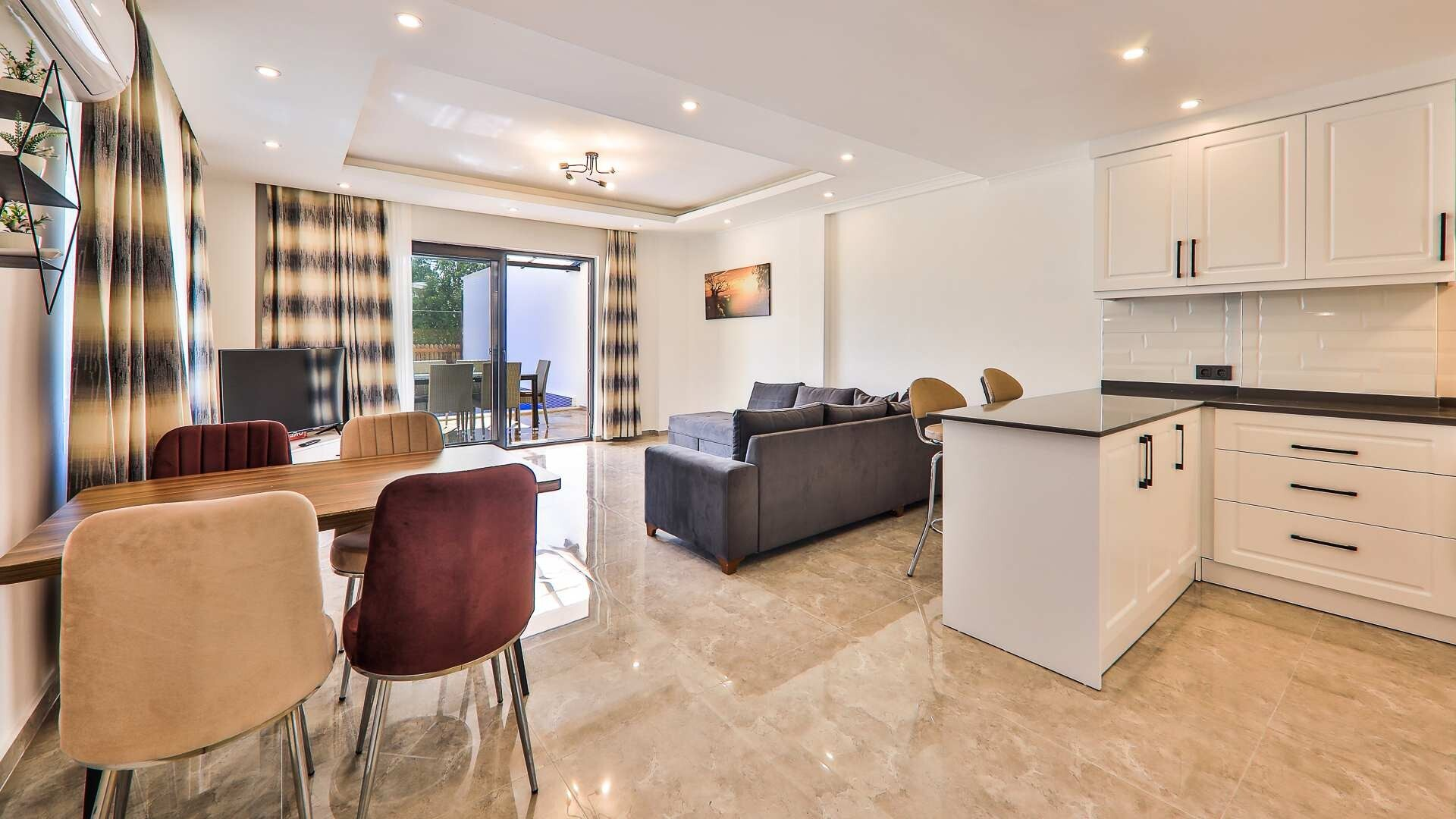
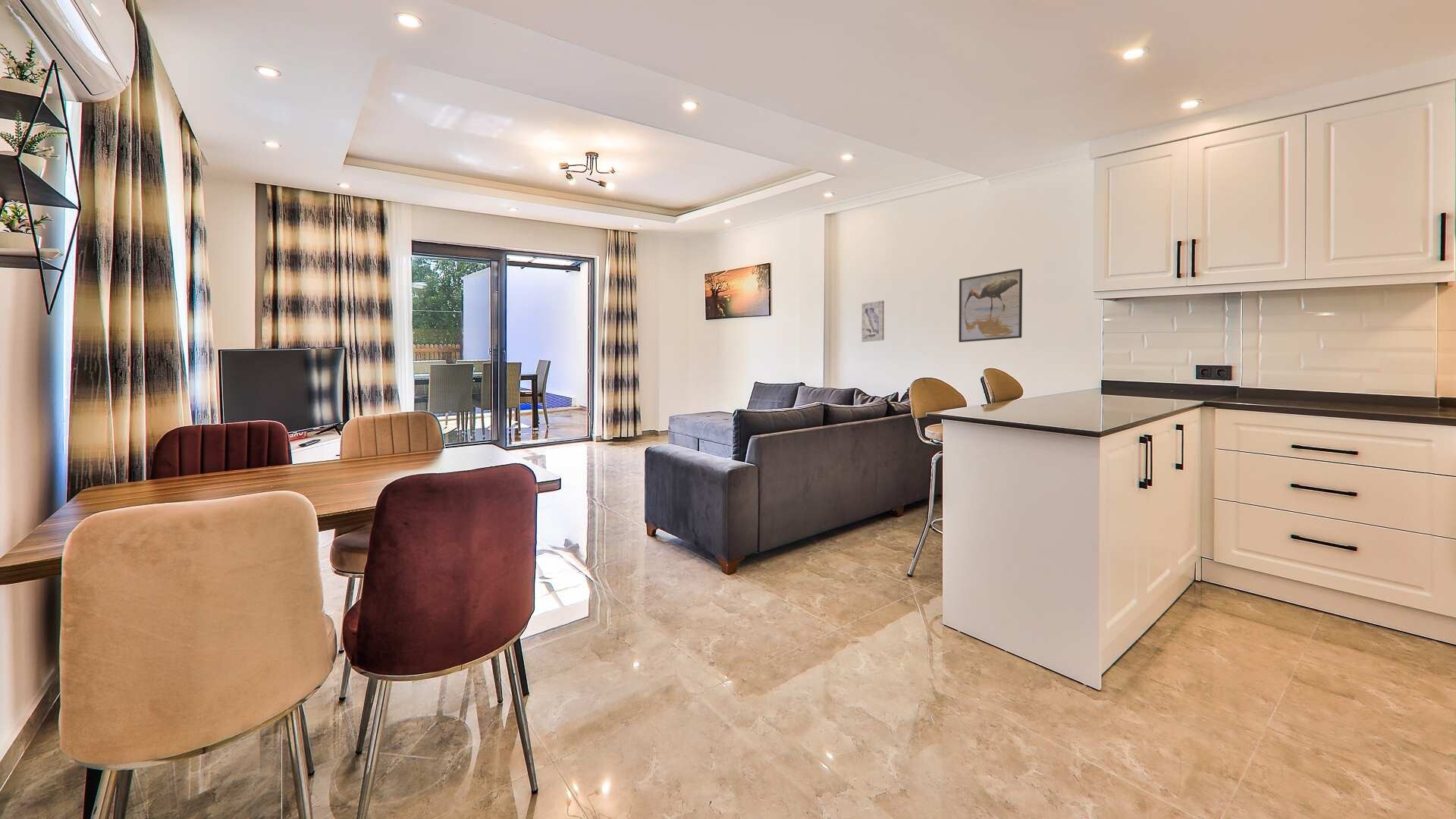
+ wall art [861,300,885,343]
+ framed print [958,268,1023,343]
